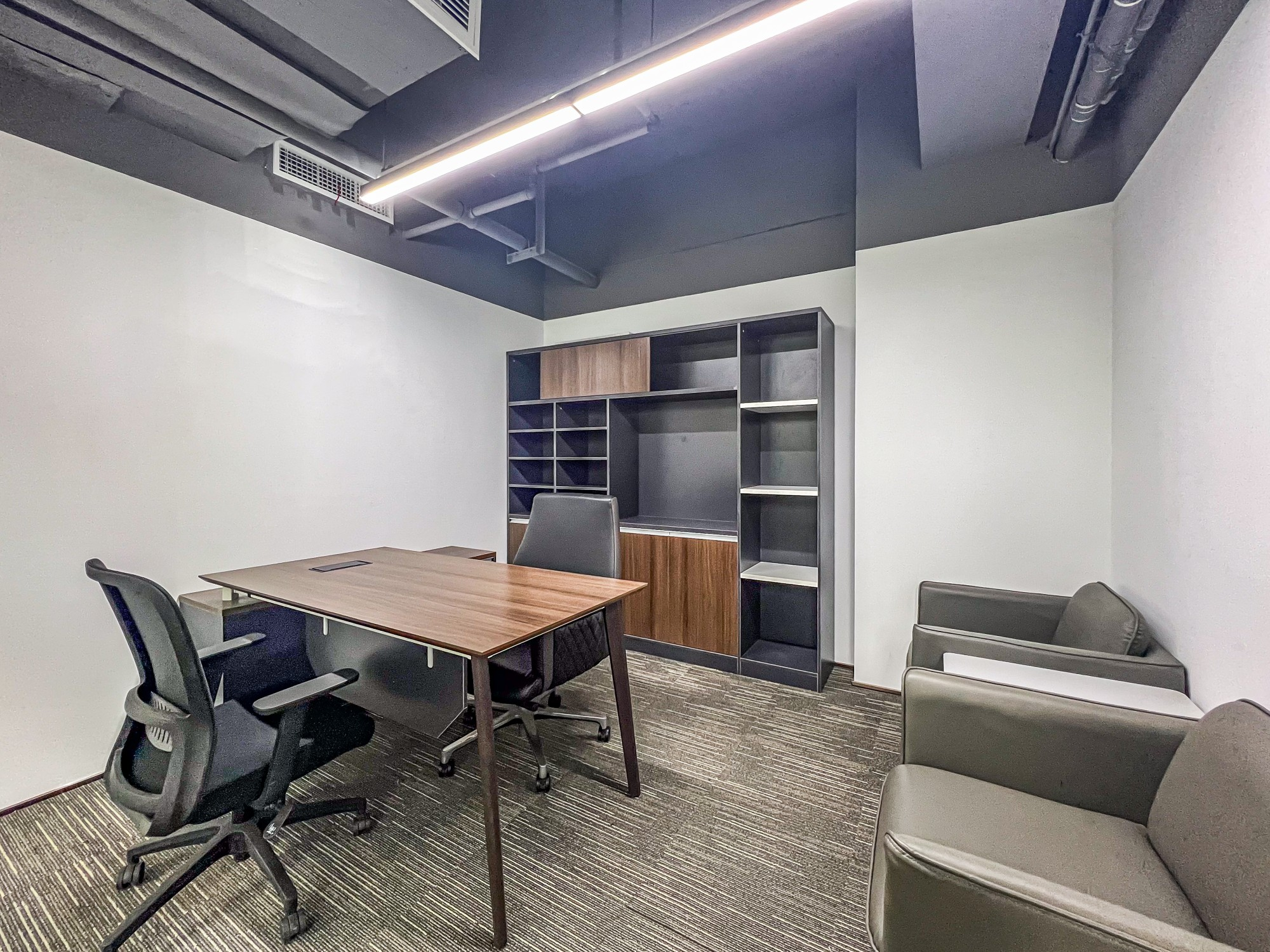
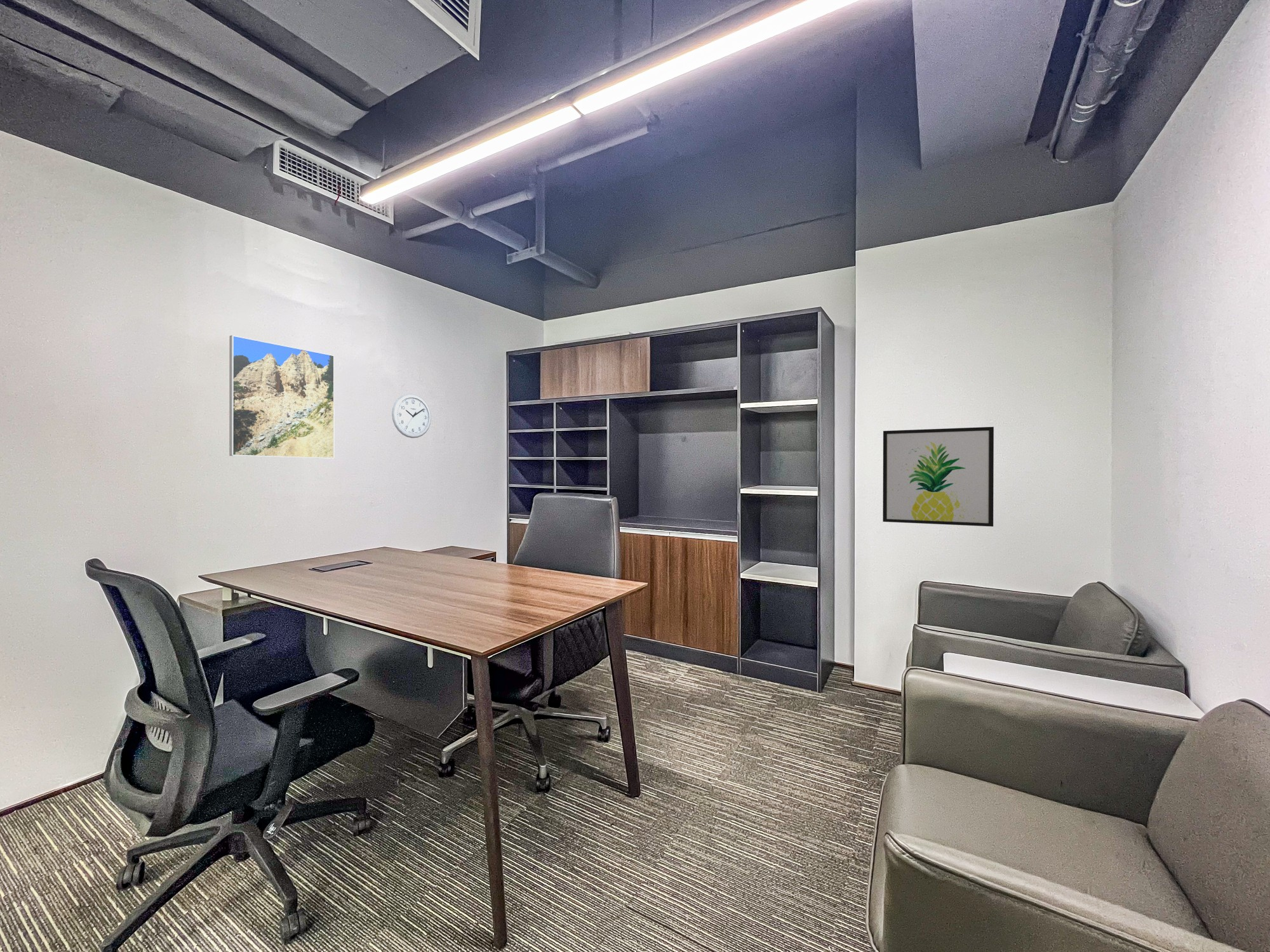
+ wall art [882,426,994,527]
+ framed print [229,334,335,459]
+ wall clock [391,393,432,439]
